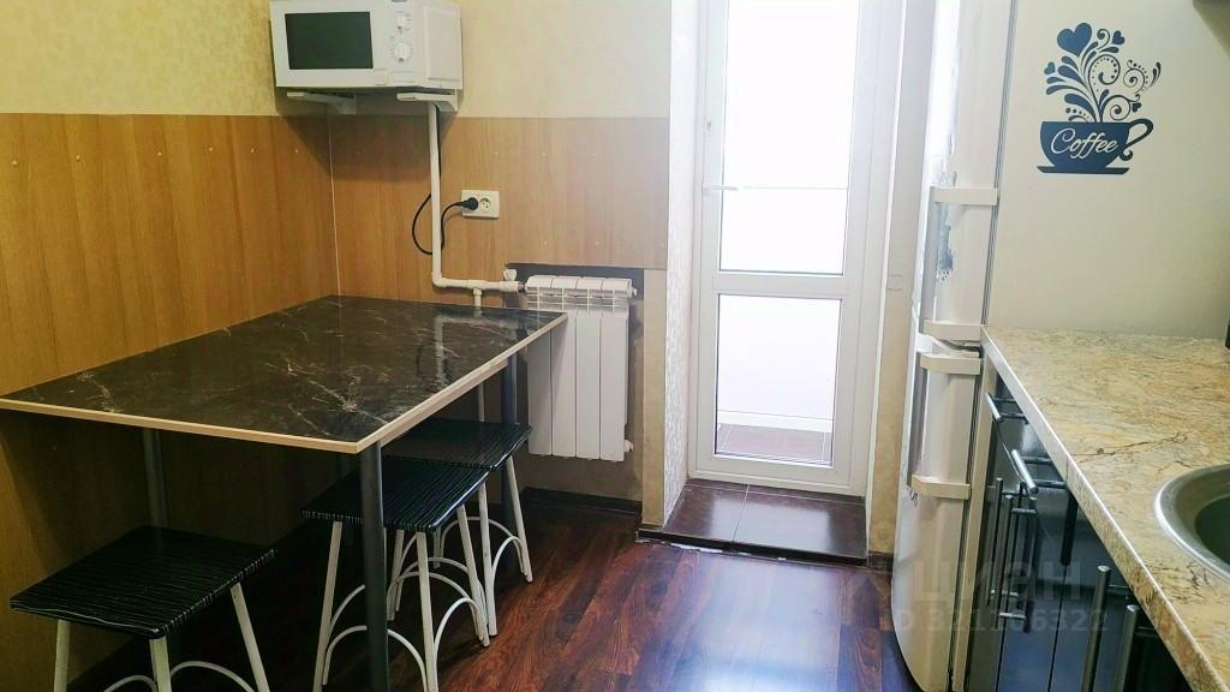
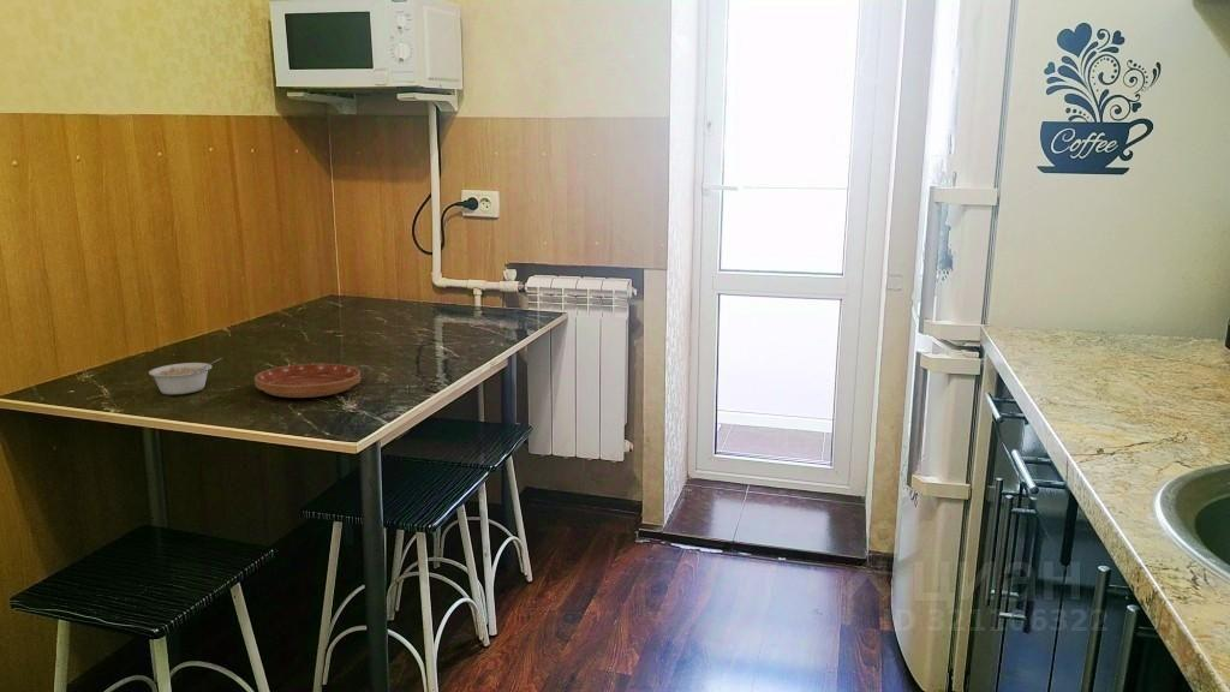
+ saucer [253,363,362,399]
+ legume [148,357,223,395]
